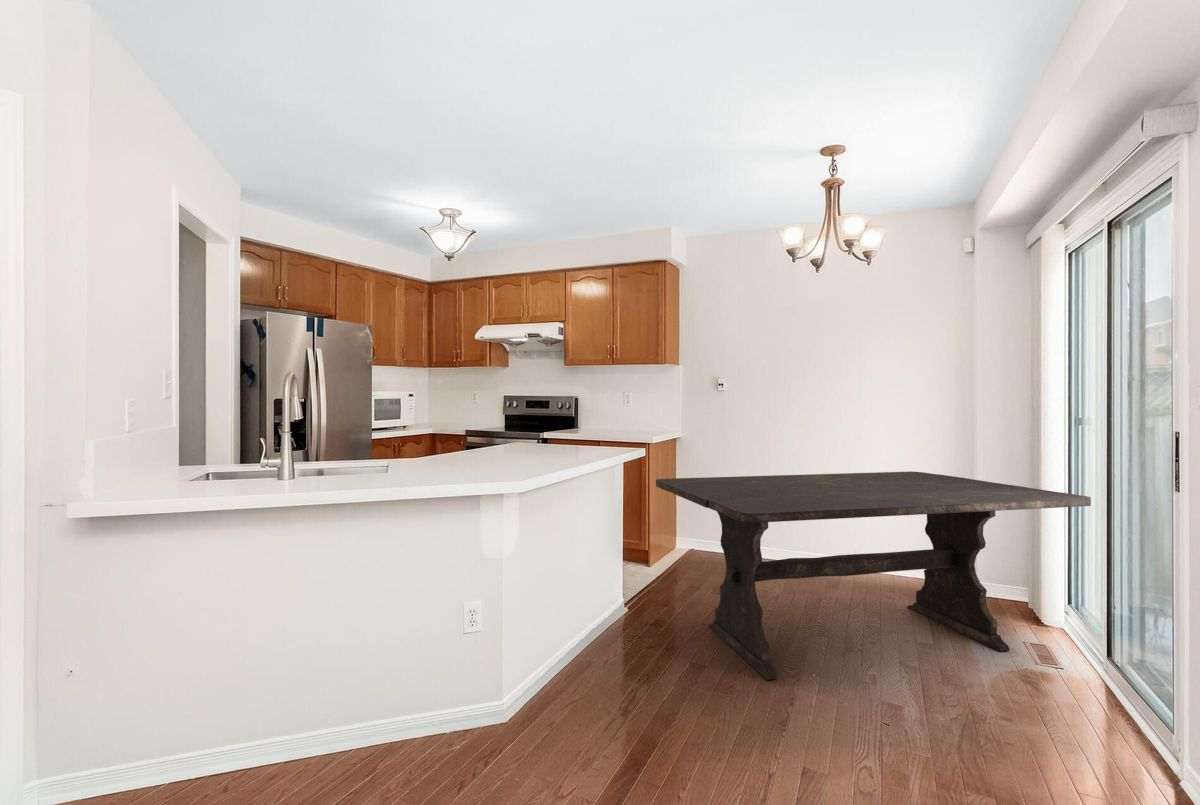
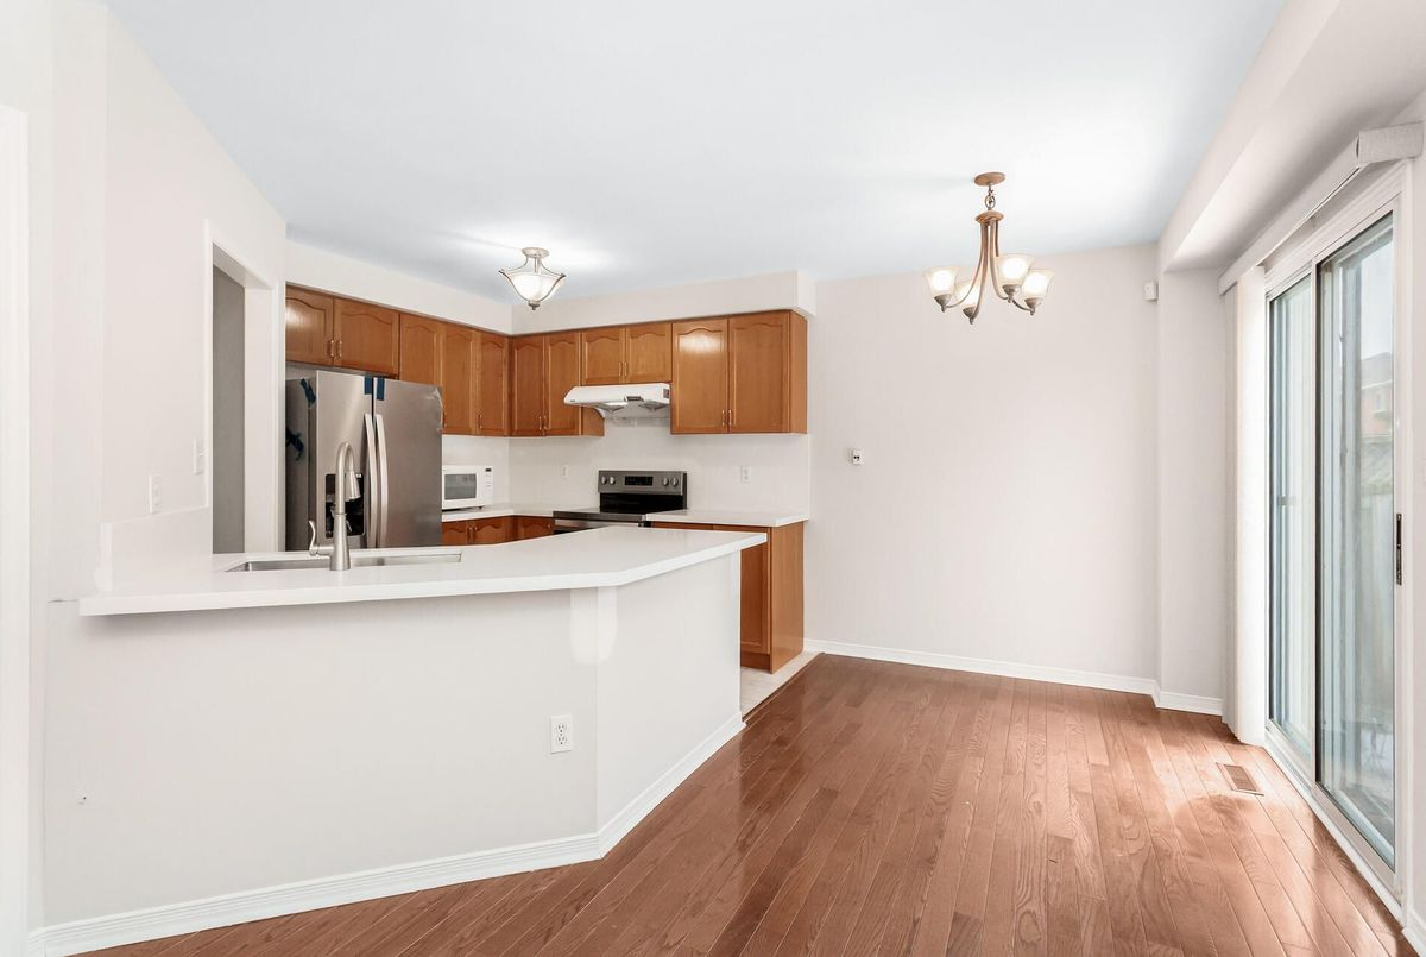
- dining table [655,470,1092,681]
